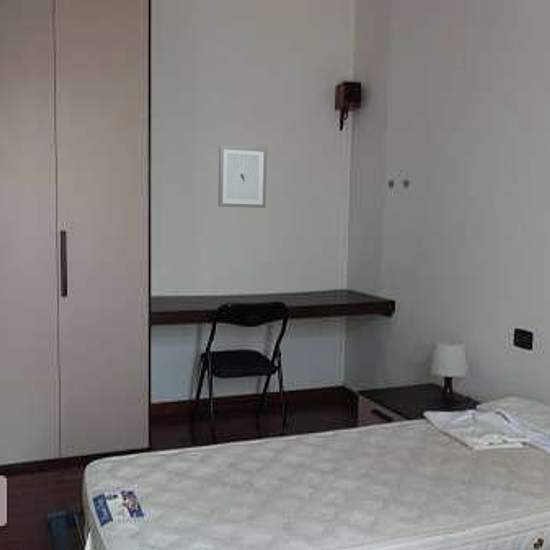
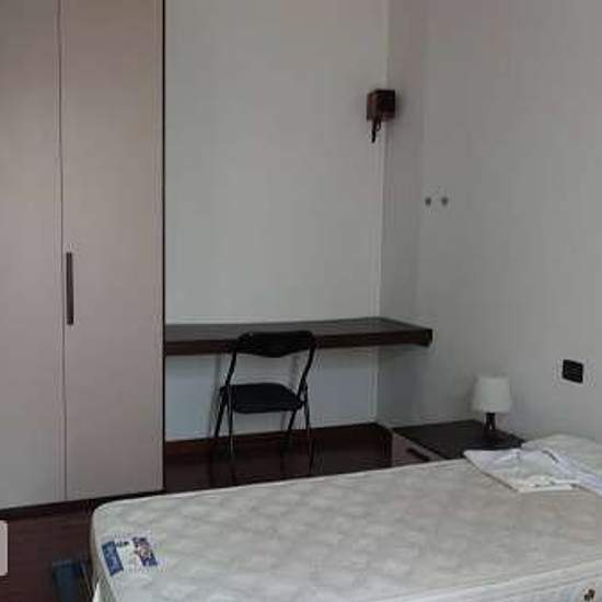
- wall art [217,144,268,209]
